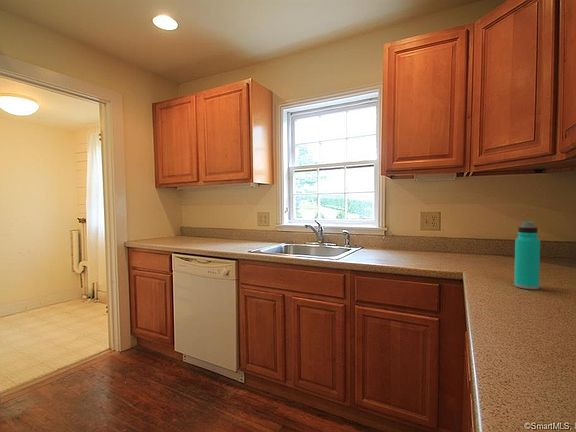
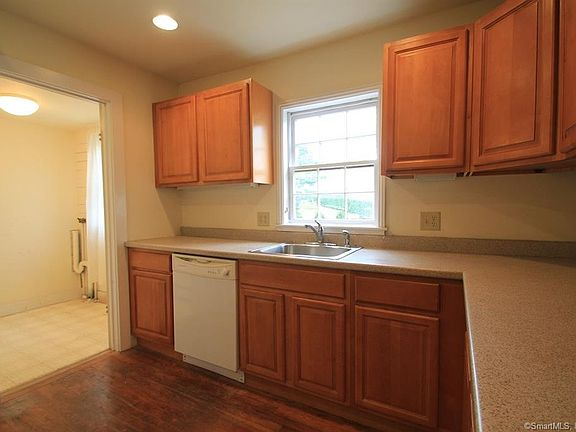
- water bottle [513,220,541,290]
